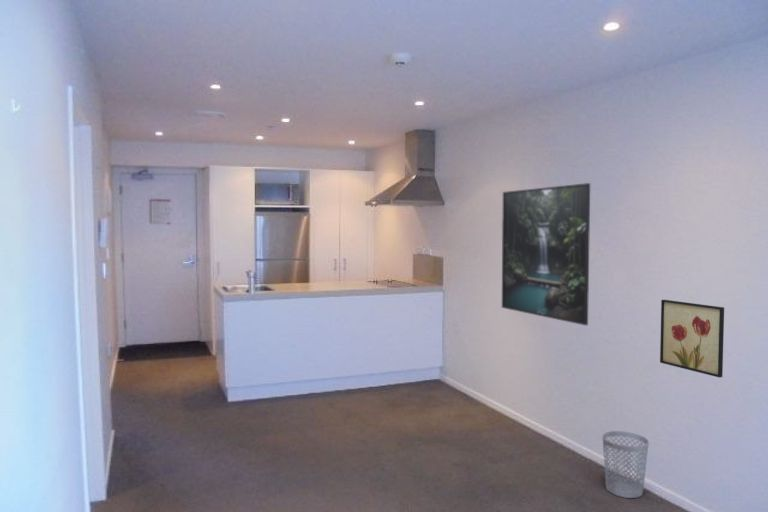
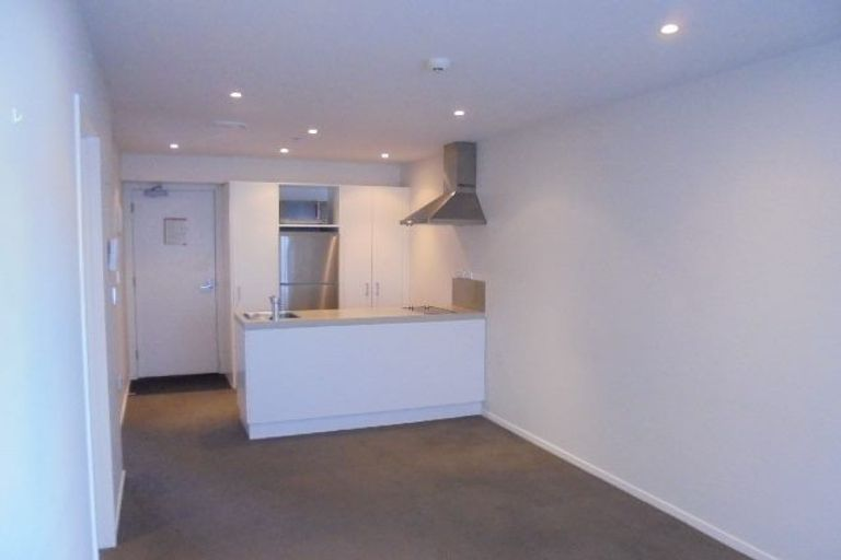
- wastebasket [601,430,650,499]
- wall art [659,299,725,378]
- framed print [501,182,591,326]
